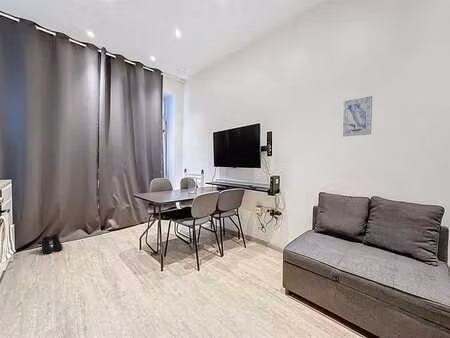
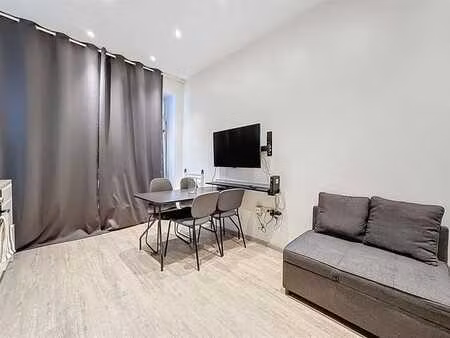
- wall art [342,95,373,137]
- boots [41,233,64,254]
